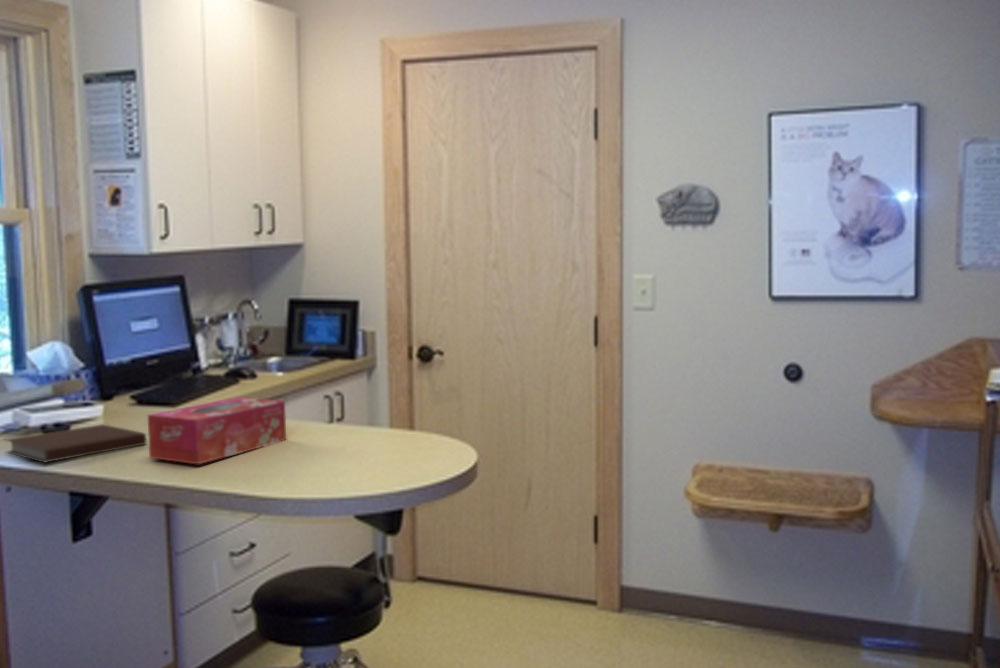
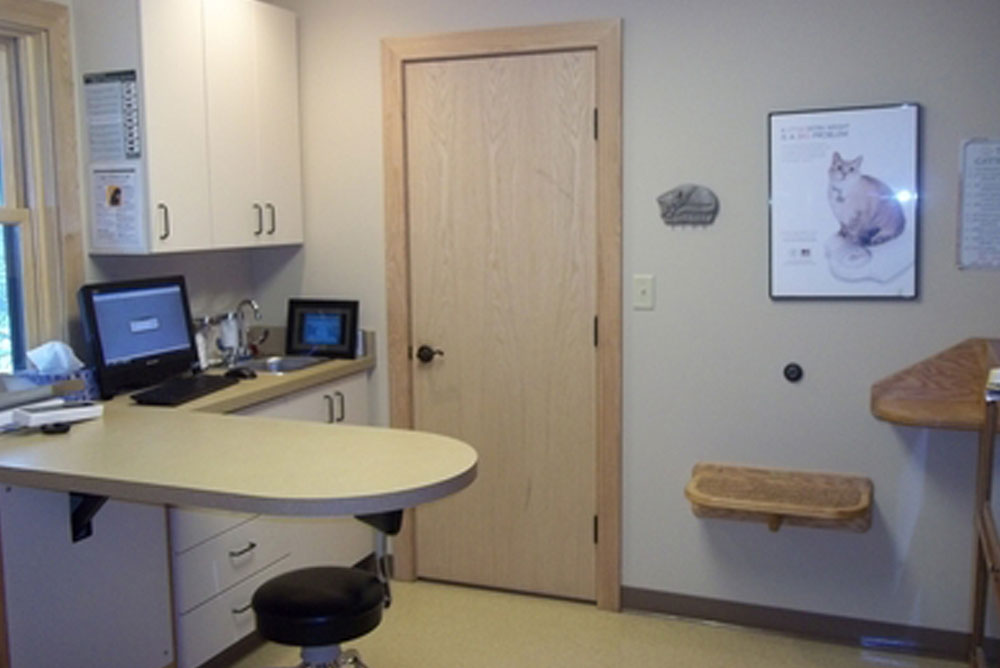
- tissue box [147,396,287,465]
- notebook [4,423,147,464]
